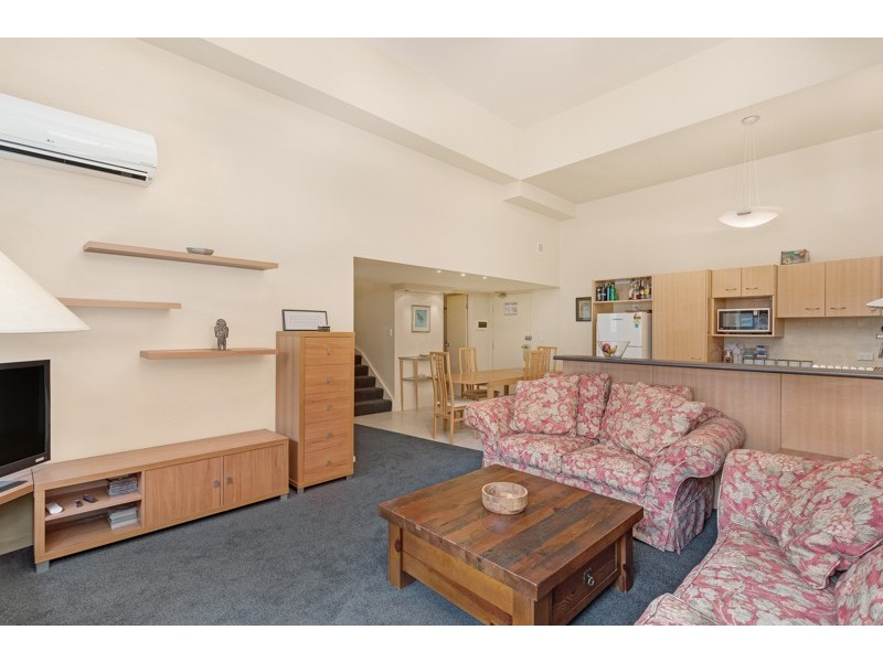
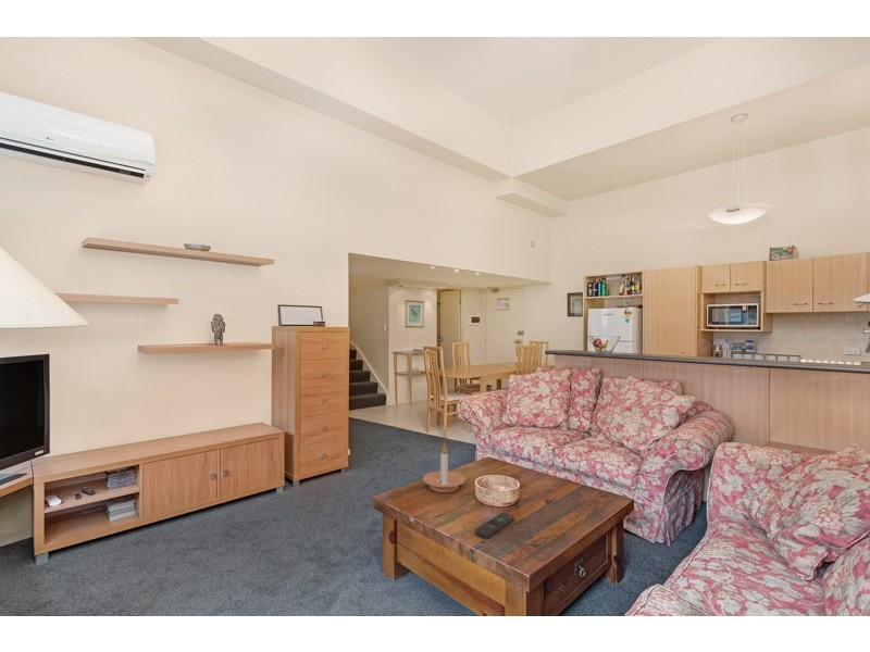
+ remote control [474,512,515,539]
+ candle holder [422,439,467,493]
